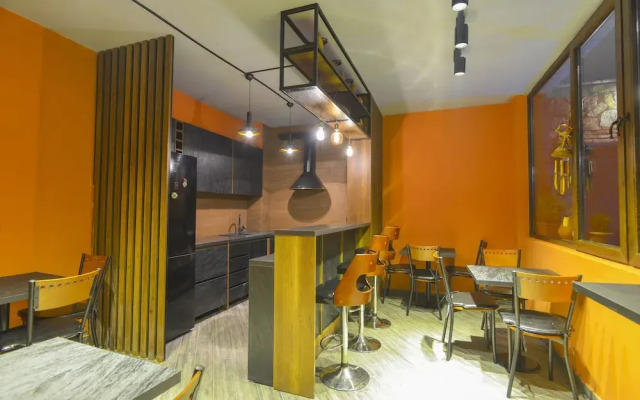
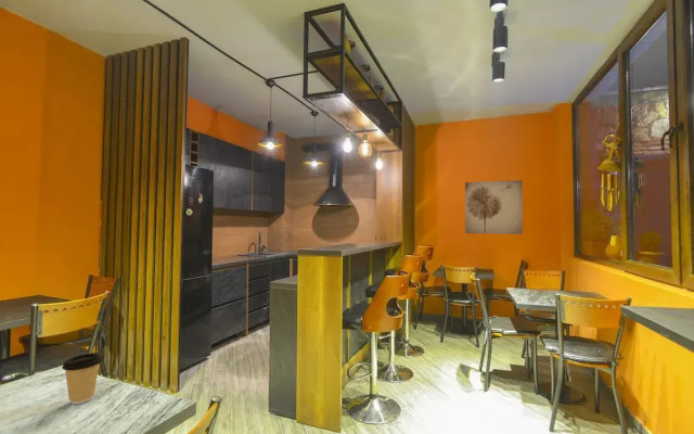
+ wall art [464,179,524,235]
+ coffee cup [61,352,104,405]
